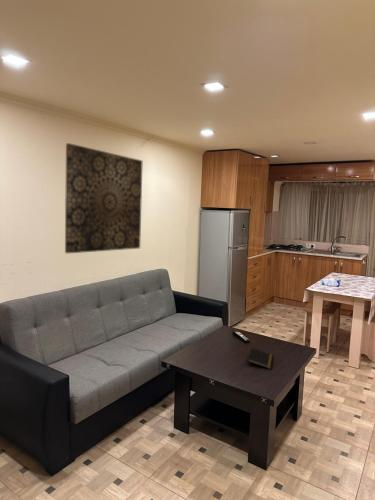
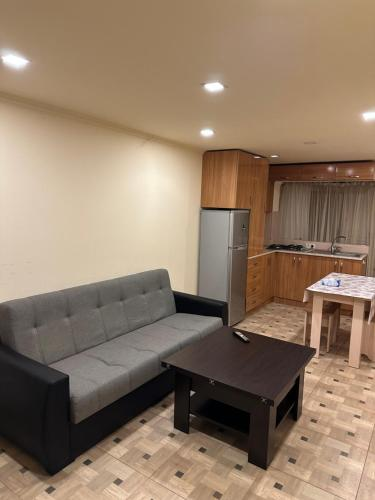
- wall art [64,142,144,254]
- notepad [246,347,274,370]
